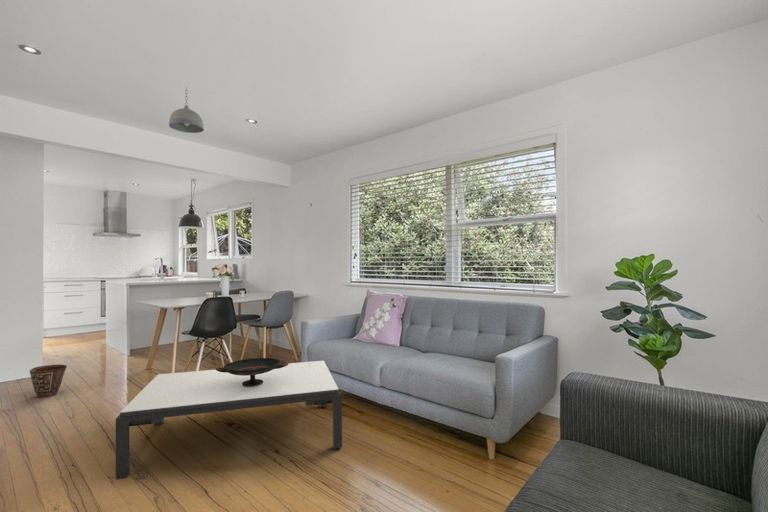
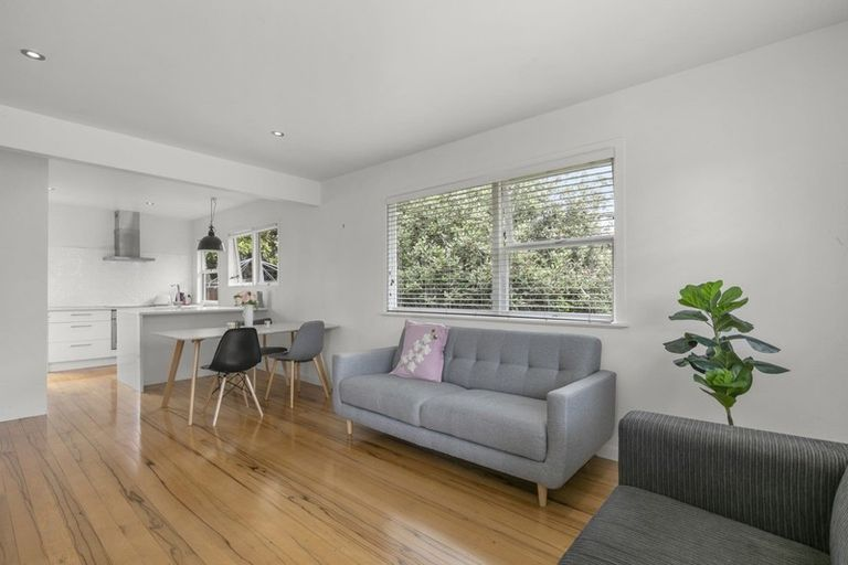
- coffee table [115,360,343,480]
- pendant light [168,86,205,134]
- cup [29,364,68,399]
- decorative bowl [215,357,290,387]
